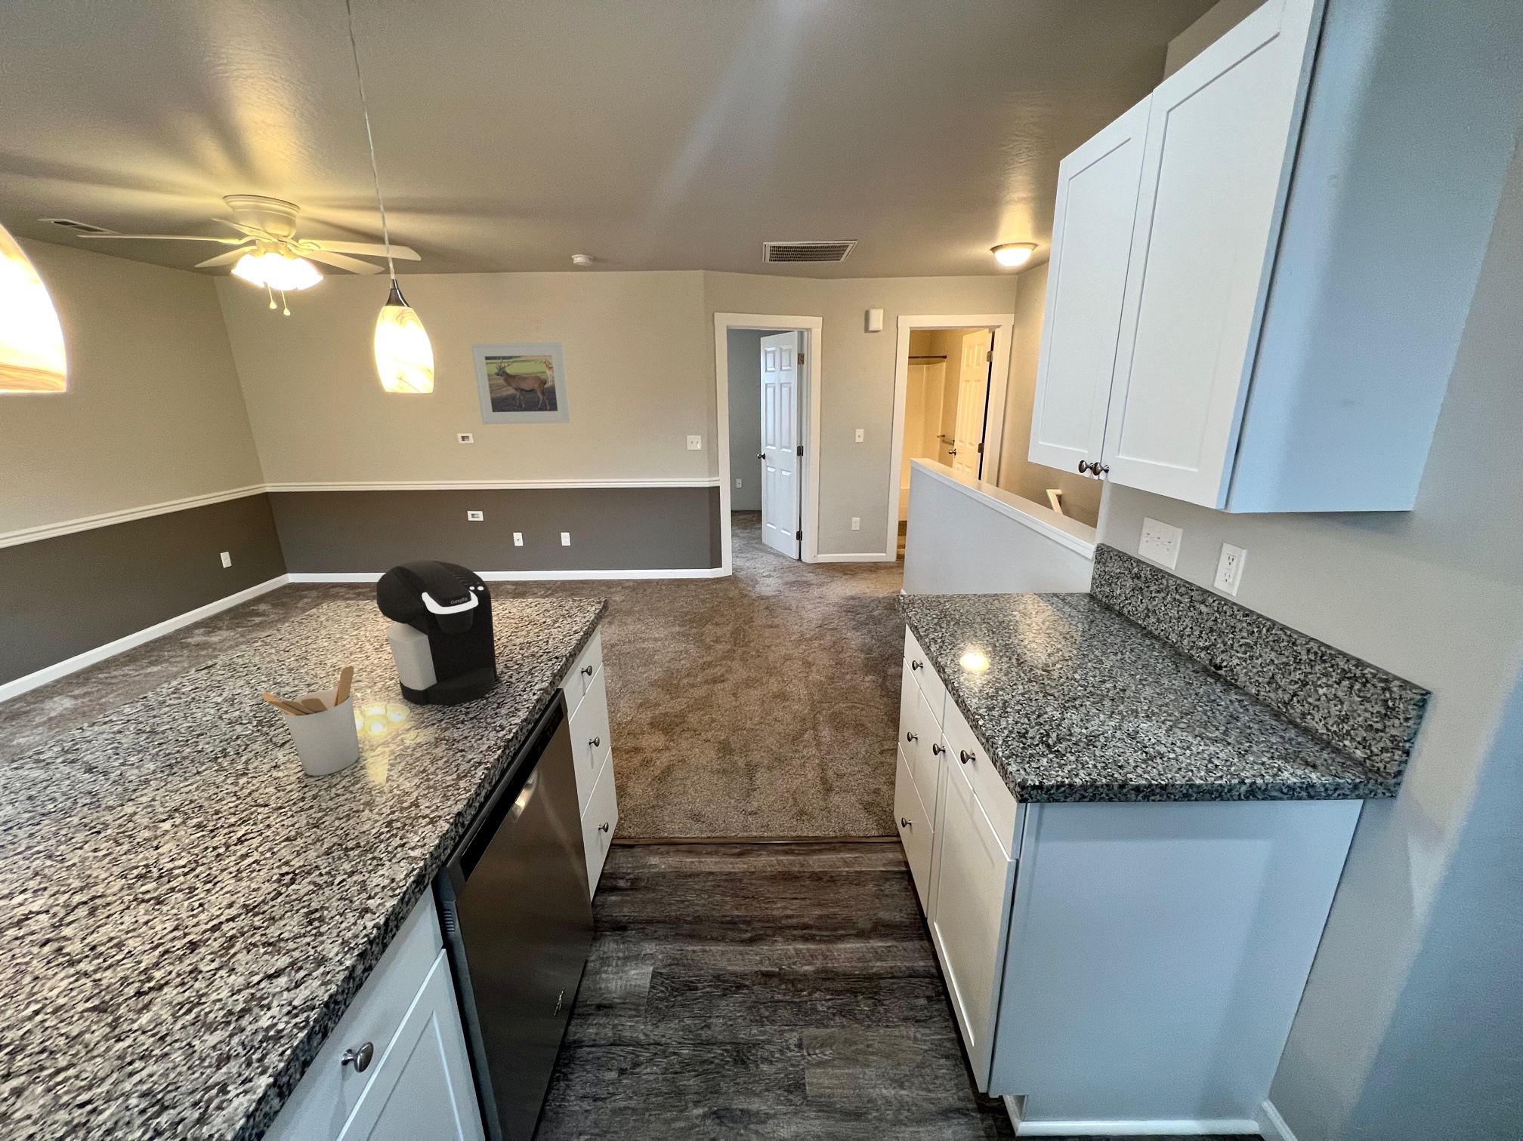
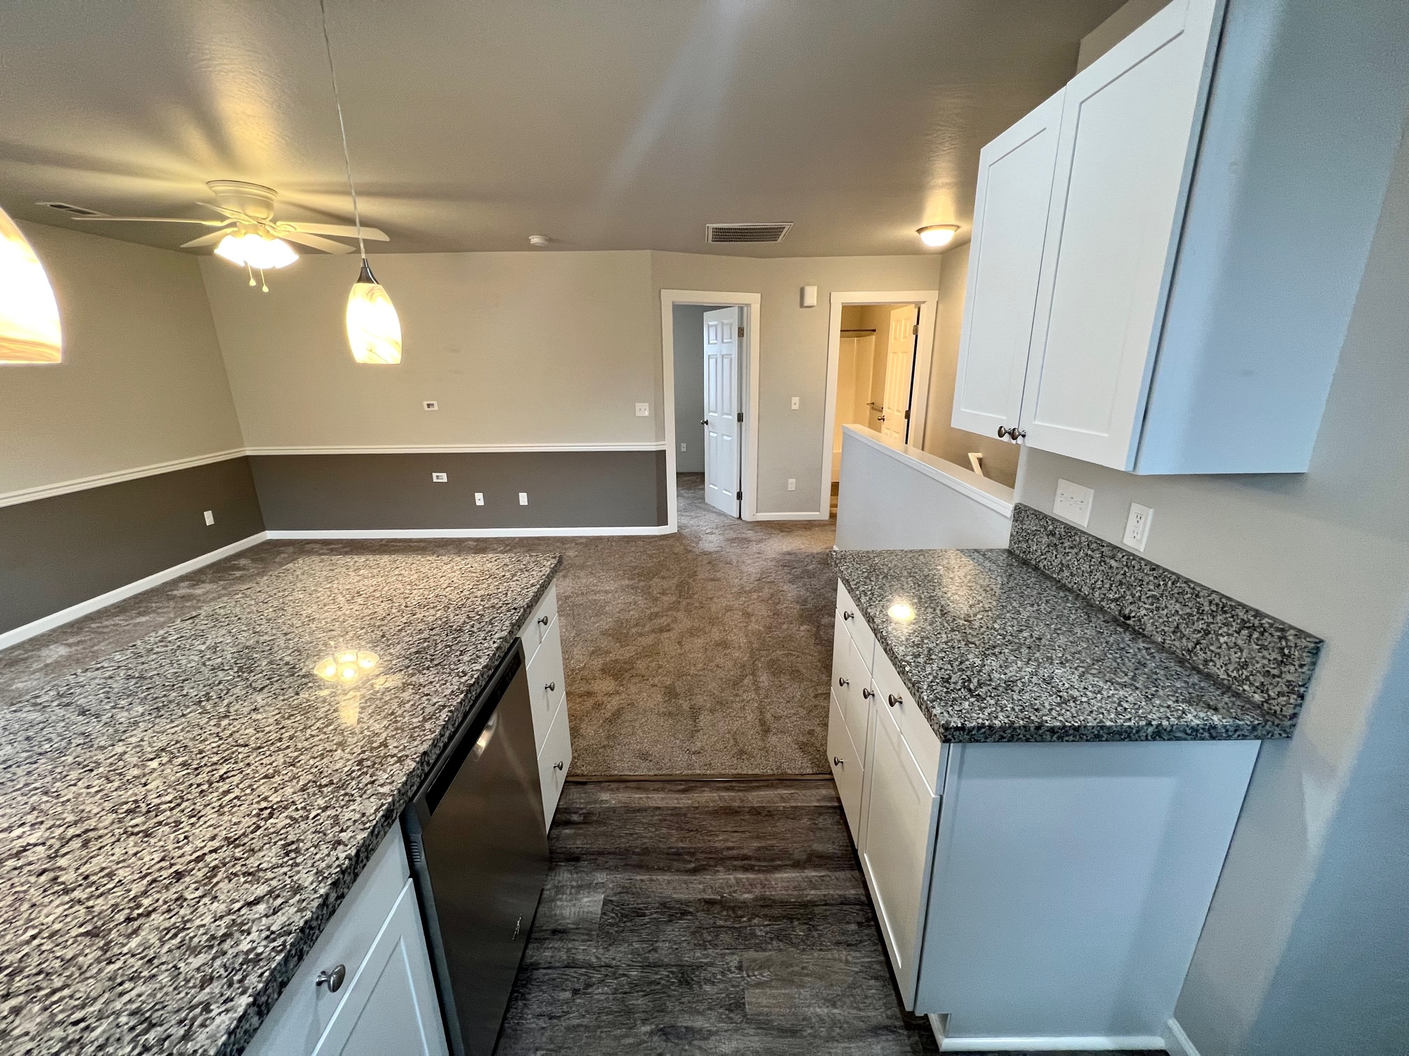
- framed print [470,342,572,424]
- utensil holder [261,665,360,777]
- coffee maker [375,560,498,706]
